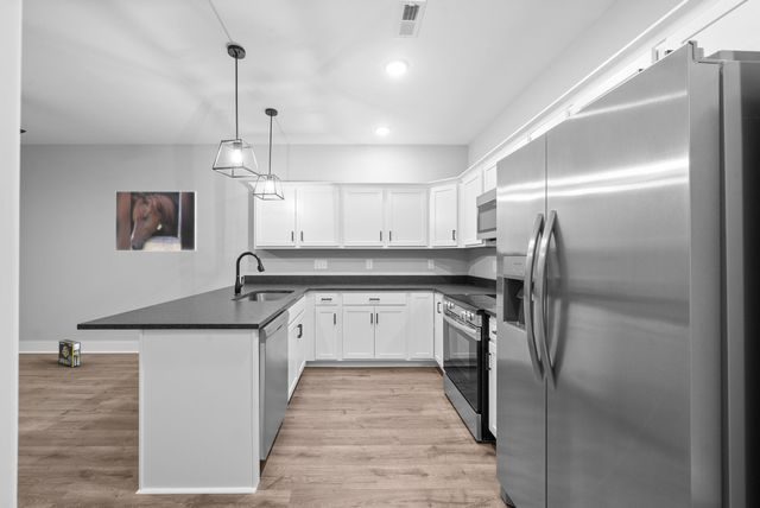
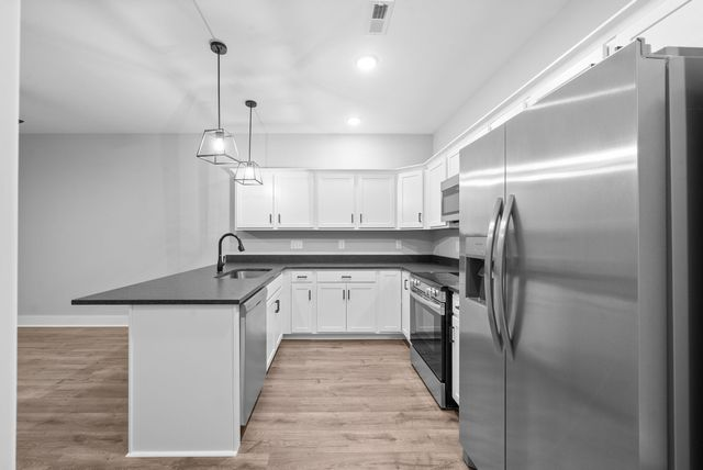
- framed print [114,190,198,252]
- box [57,338,82,368]
